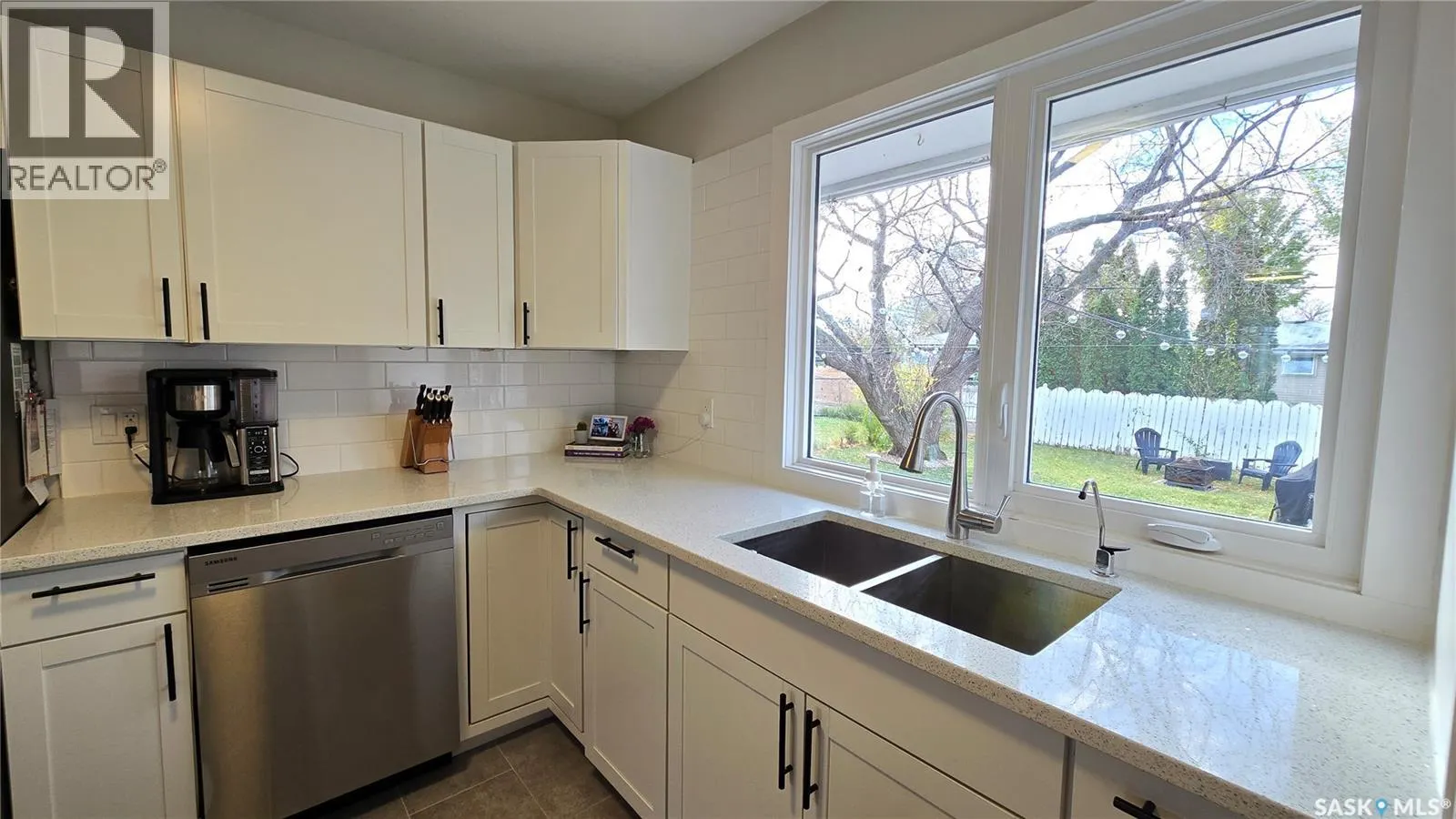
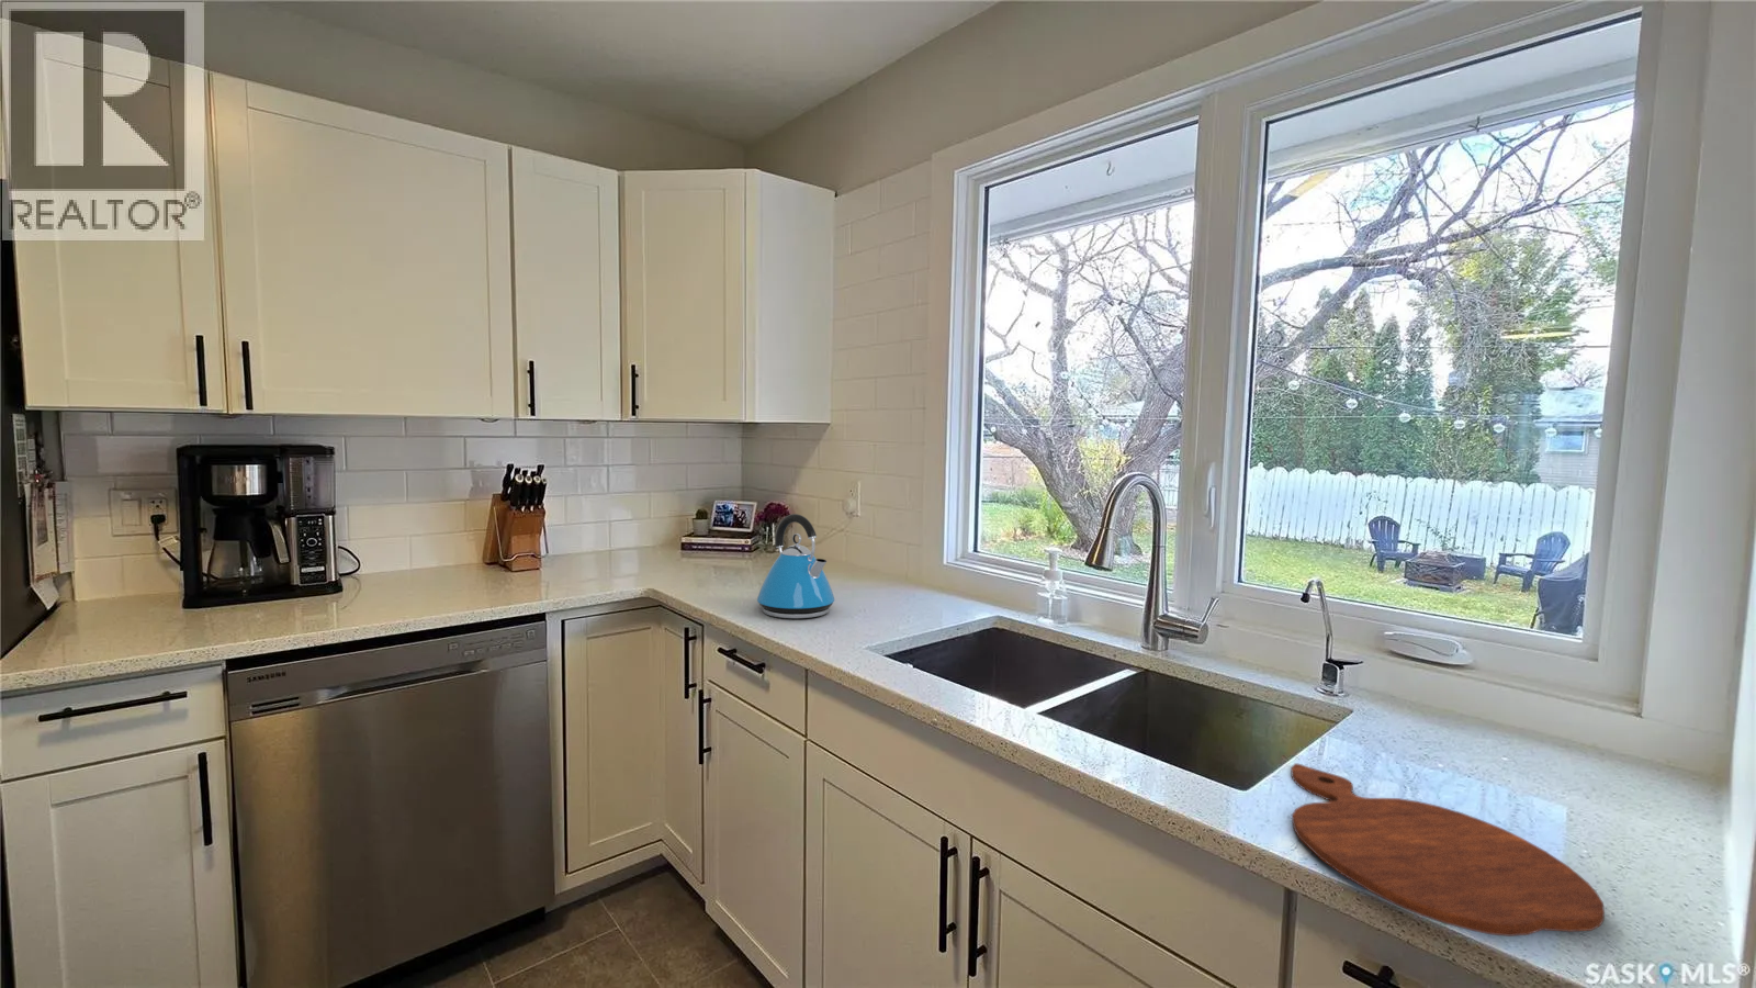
+ cutting board [1289,762,1605,937]
+ kettle [756,513,836,619]
